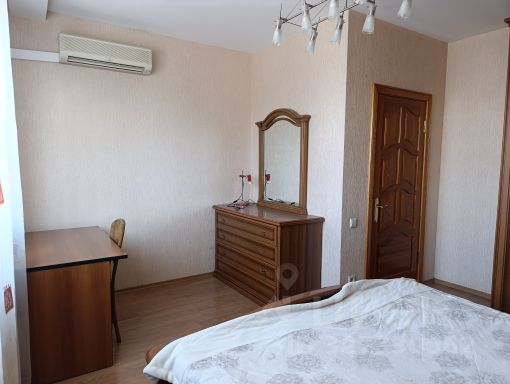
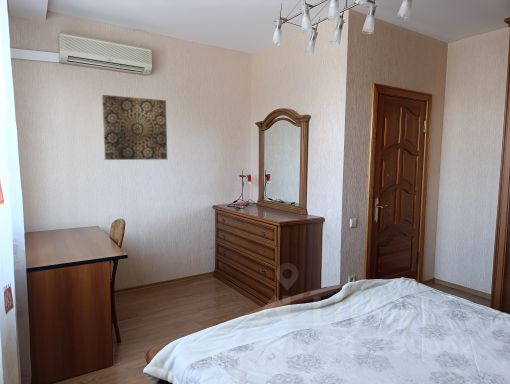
+ wall art [101,94,168,161]
